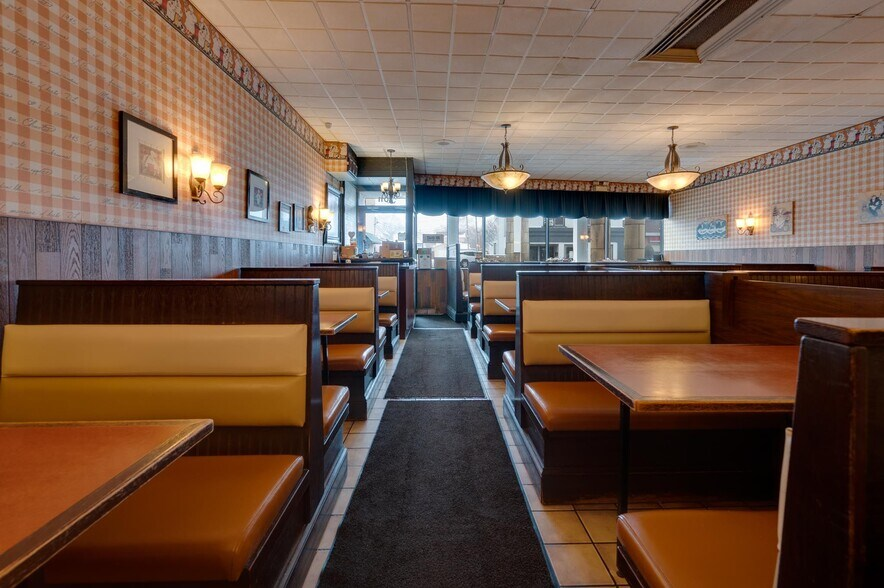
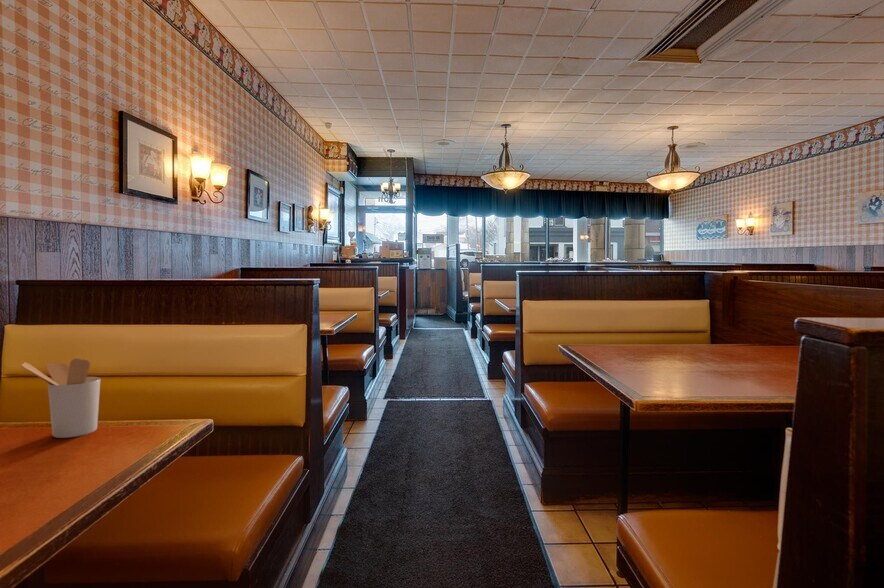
+ utensil holder [20,357,101,439]
